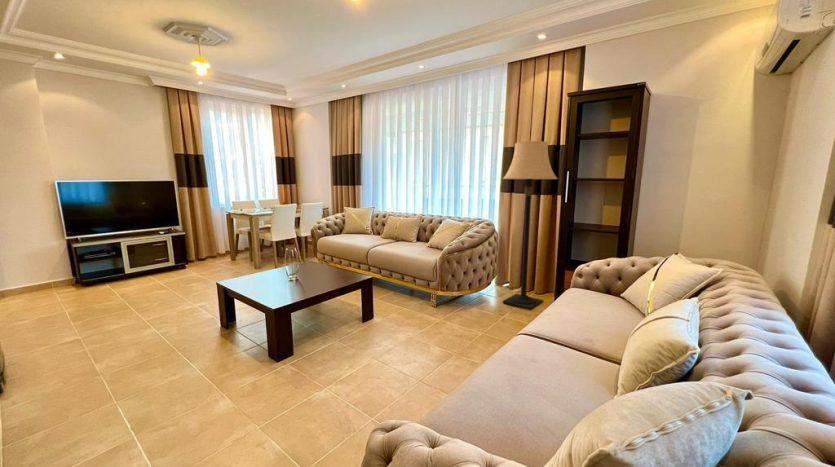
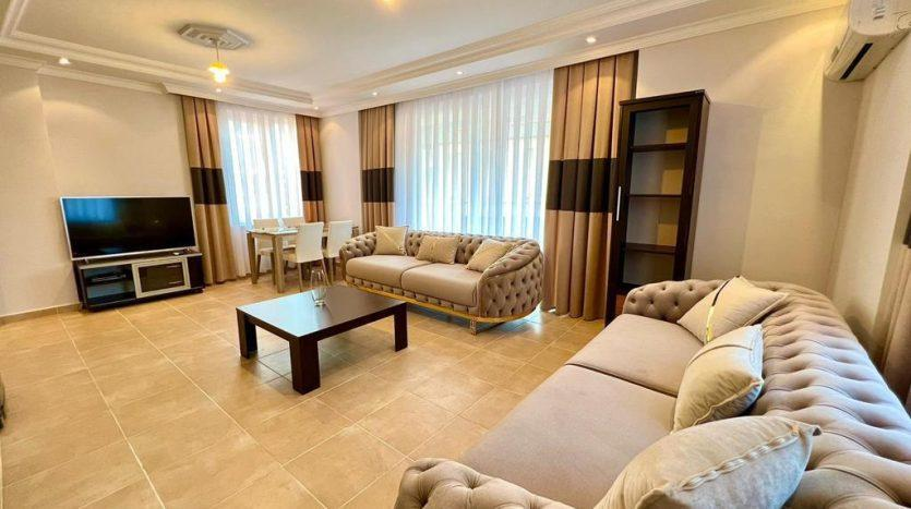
- lamp [502,140,558,311]
